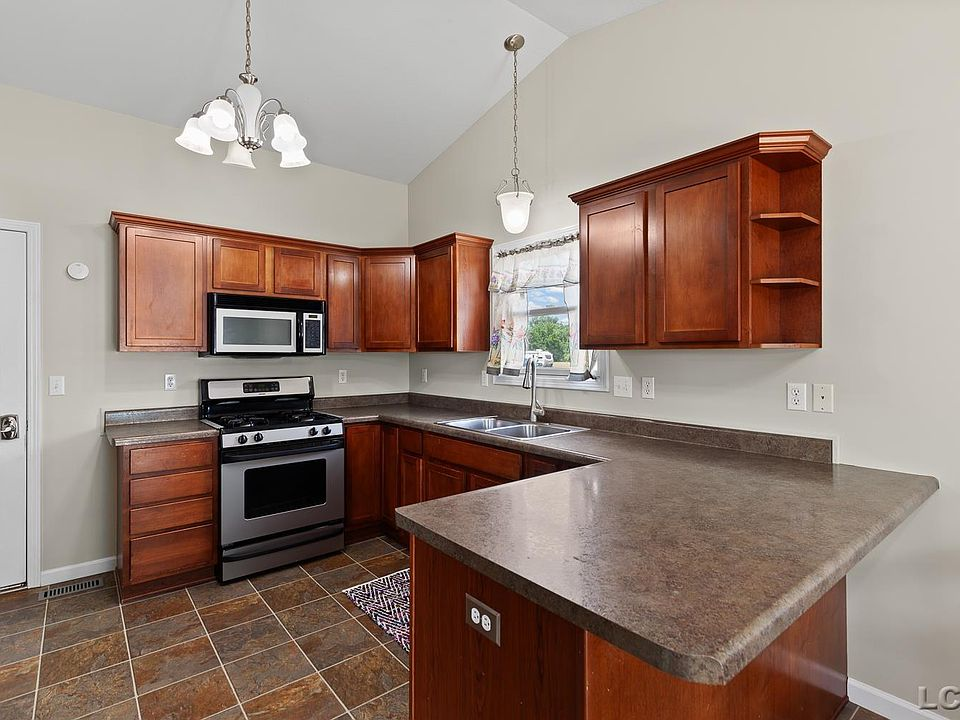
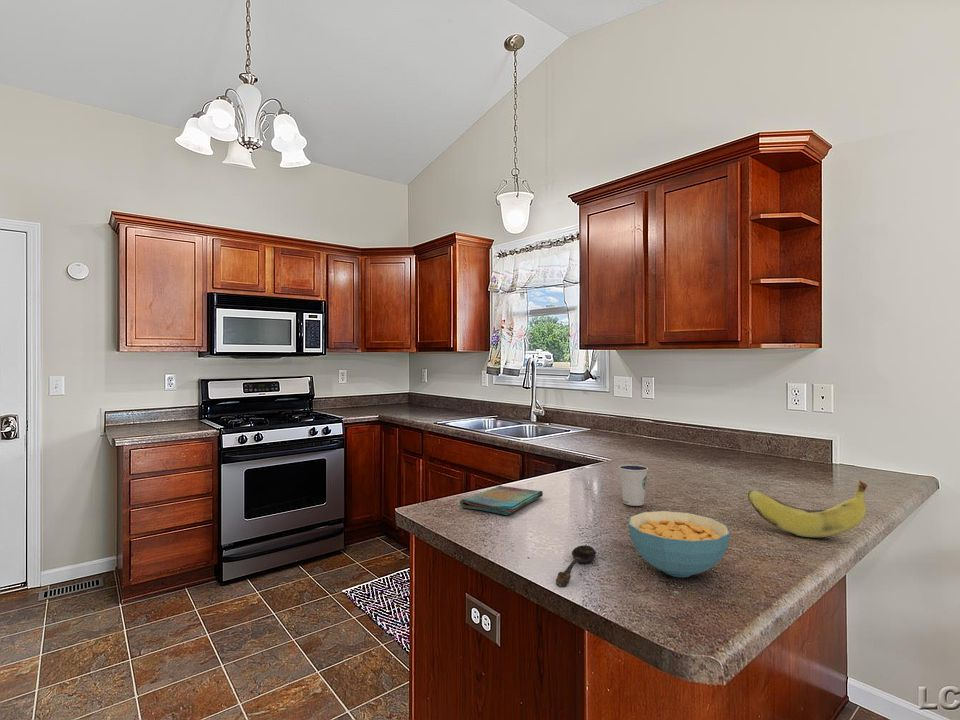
+ spoon [555,544,597,588]
+ banana [747,479,868,538]
+ dixie cup [618,463,649,507]
+ dish towel [459,485,544,516]
+ cereal bowl [628,510,731,578]
